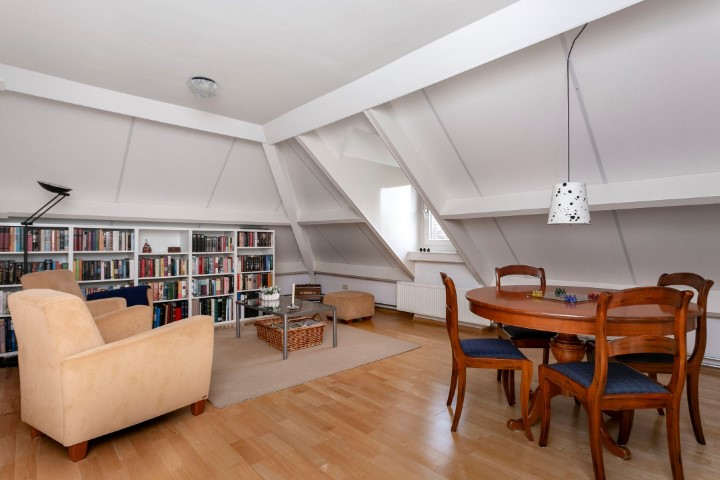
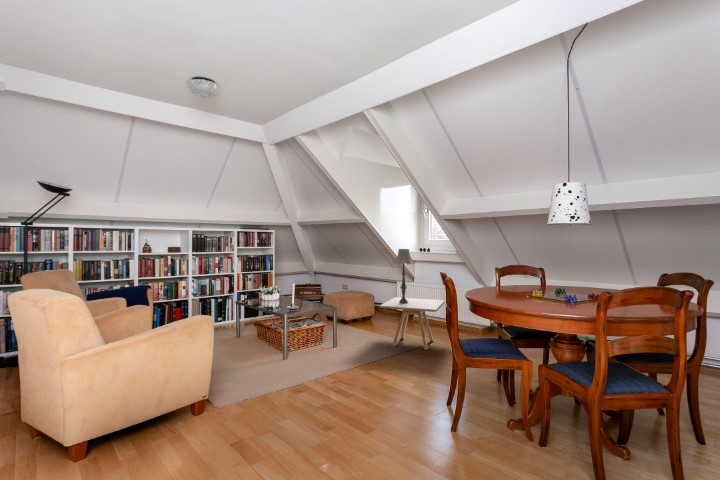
+ side table [379,296,446,351]
+ table lamp [392,248,415,304]
